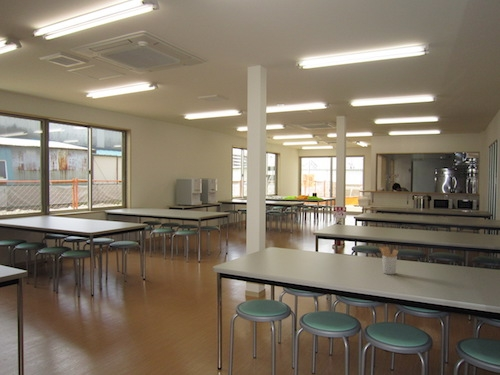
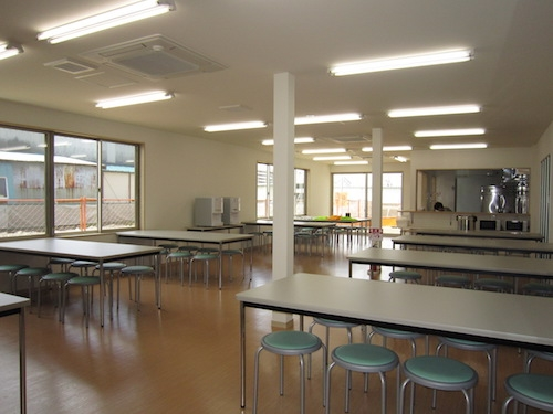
- utensil holder [378,246,399,275]
